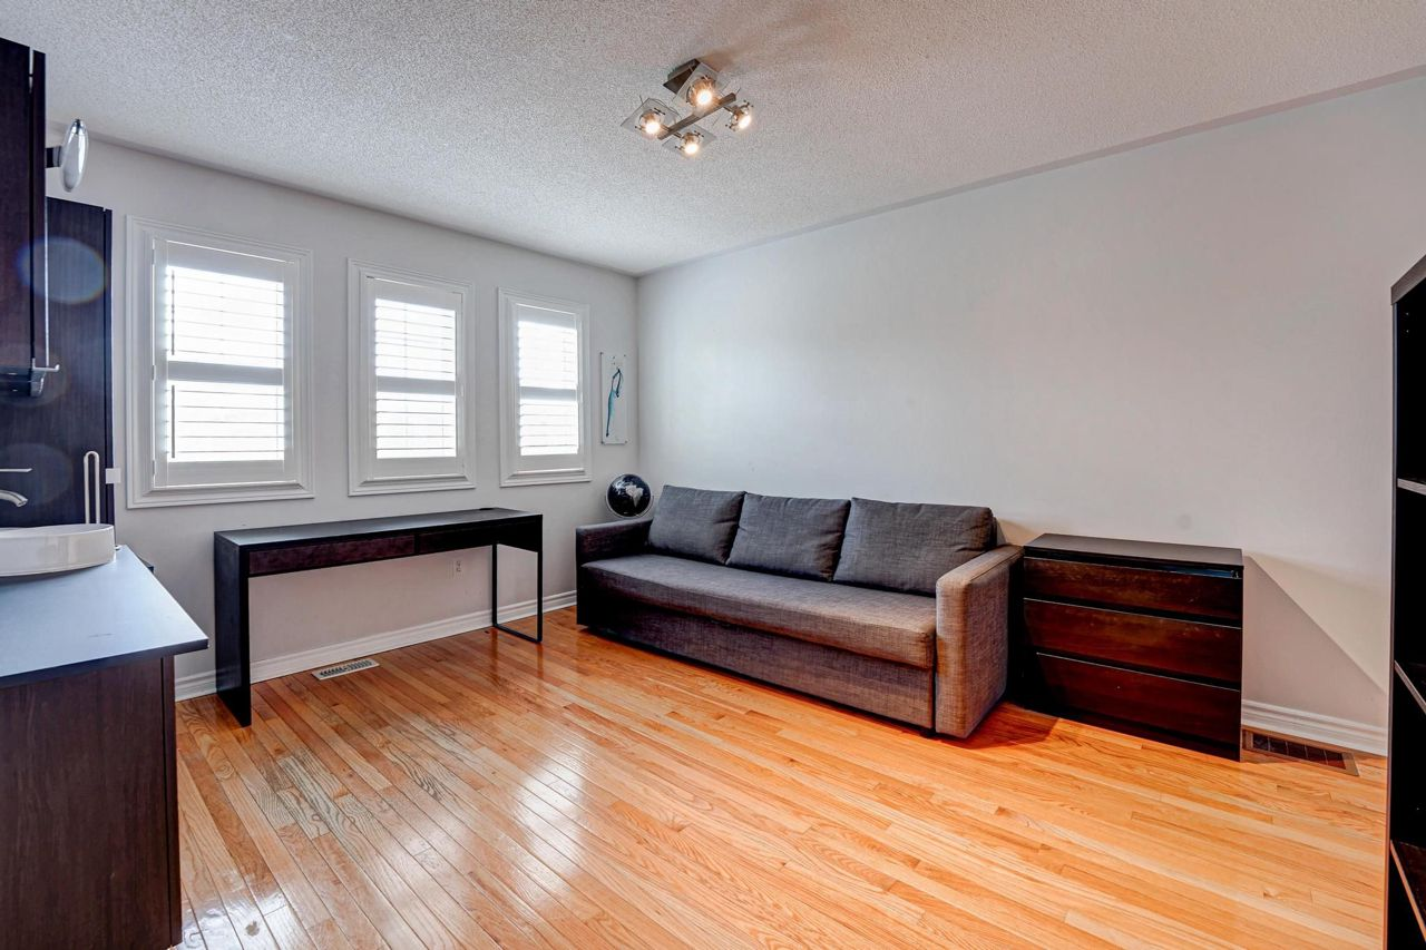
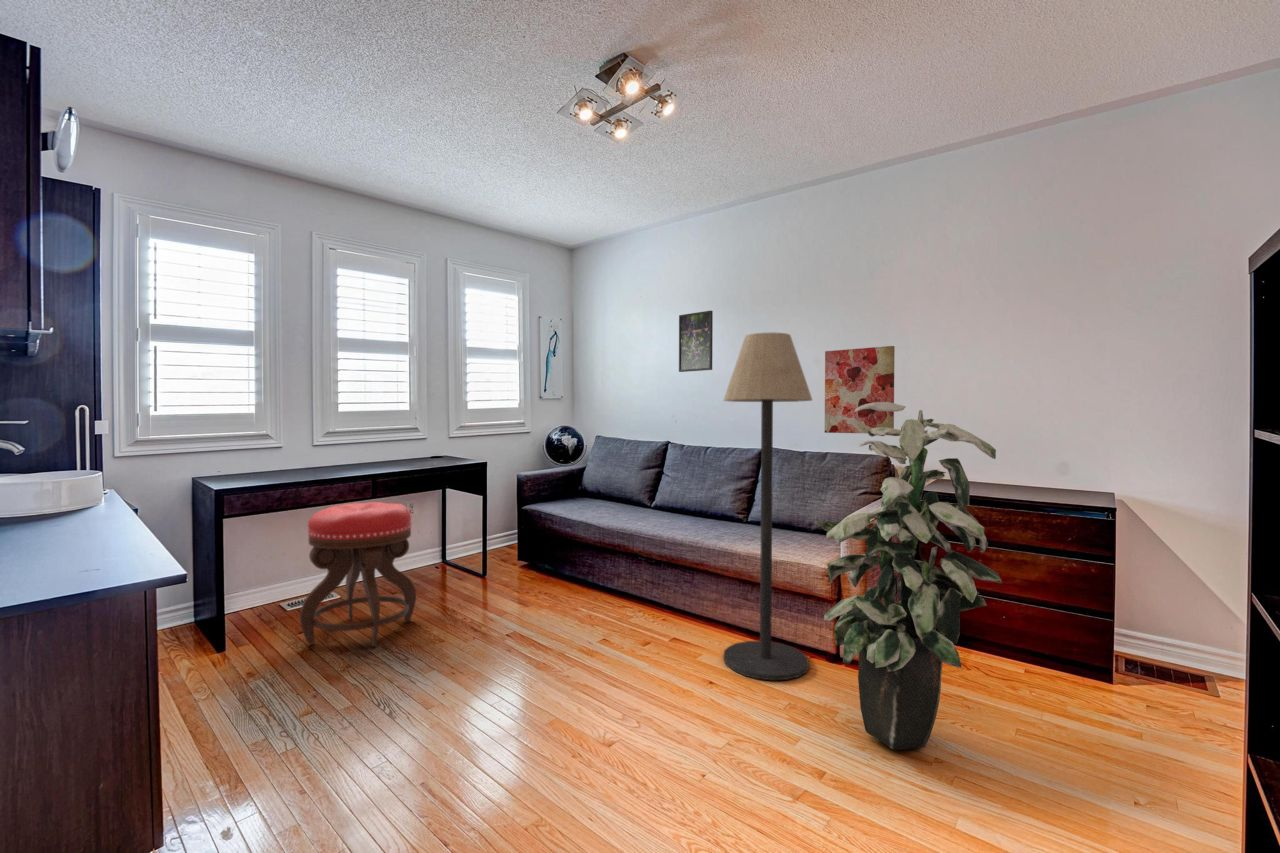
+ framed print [678,310,714,373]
+ wall art [824,345,896,434]
+ stool [299,501,417,648]
+ indoor plant [812,402,1004,751]
+ floor lamp [722,332,813,681]
